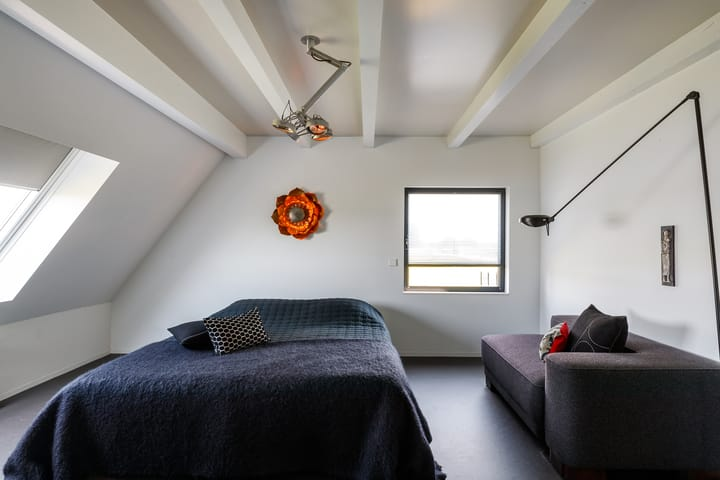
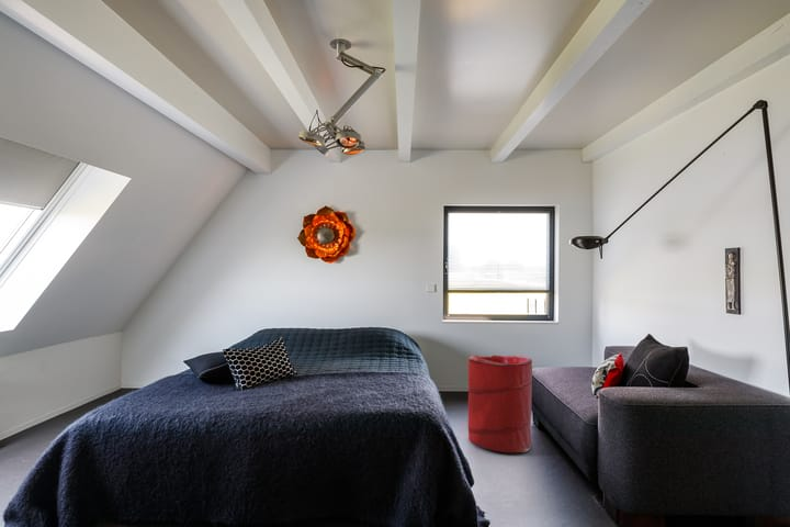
+ laundry hamper [467,355,533,453]
